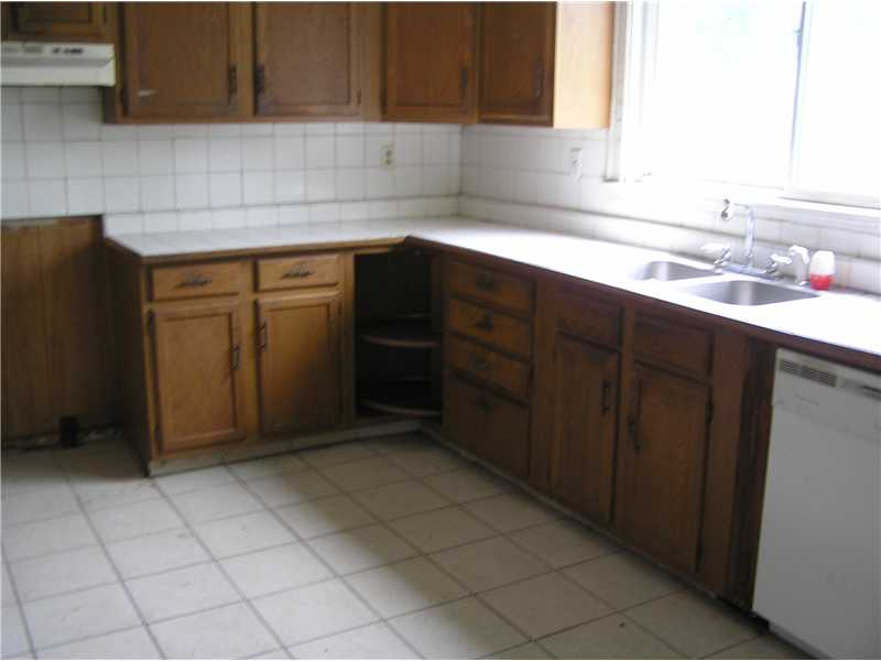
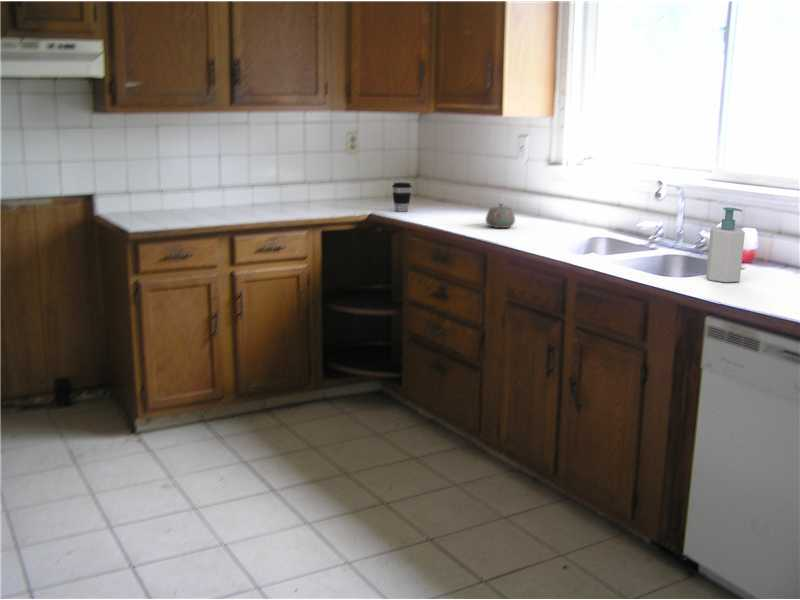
+ teapot [485,203,516,229]
+ soap bottle [705,206,746,283]
+ coffee cup [391,181,413,213]
